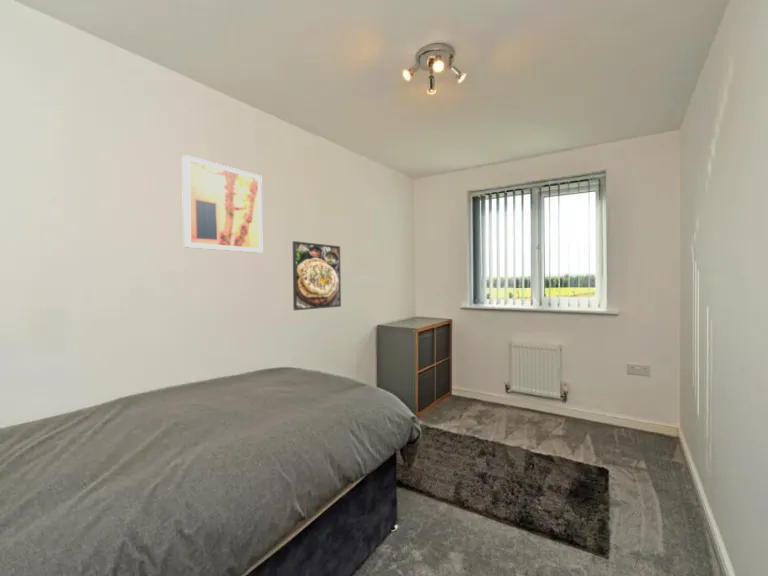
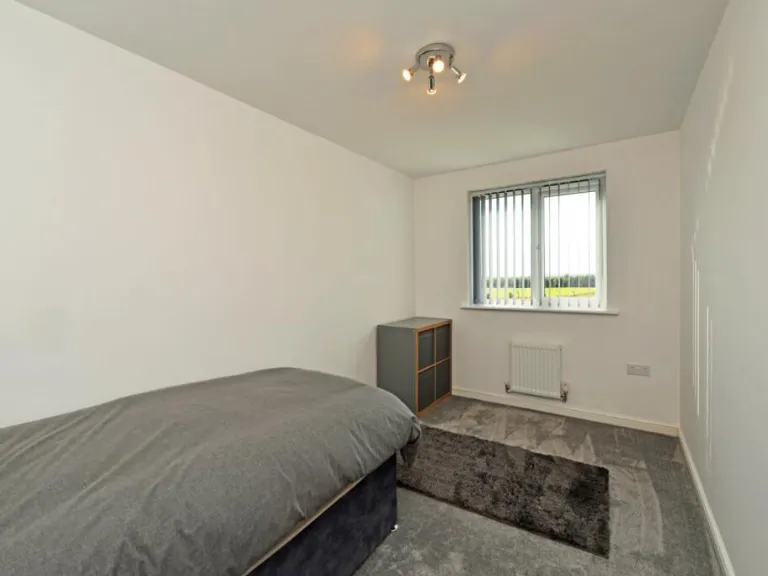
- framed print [292,240,342,311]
- wall art [181,154,264,254]
